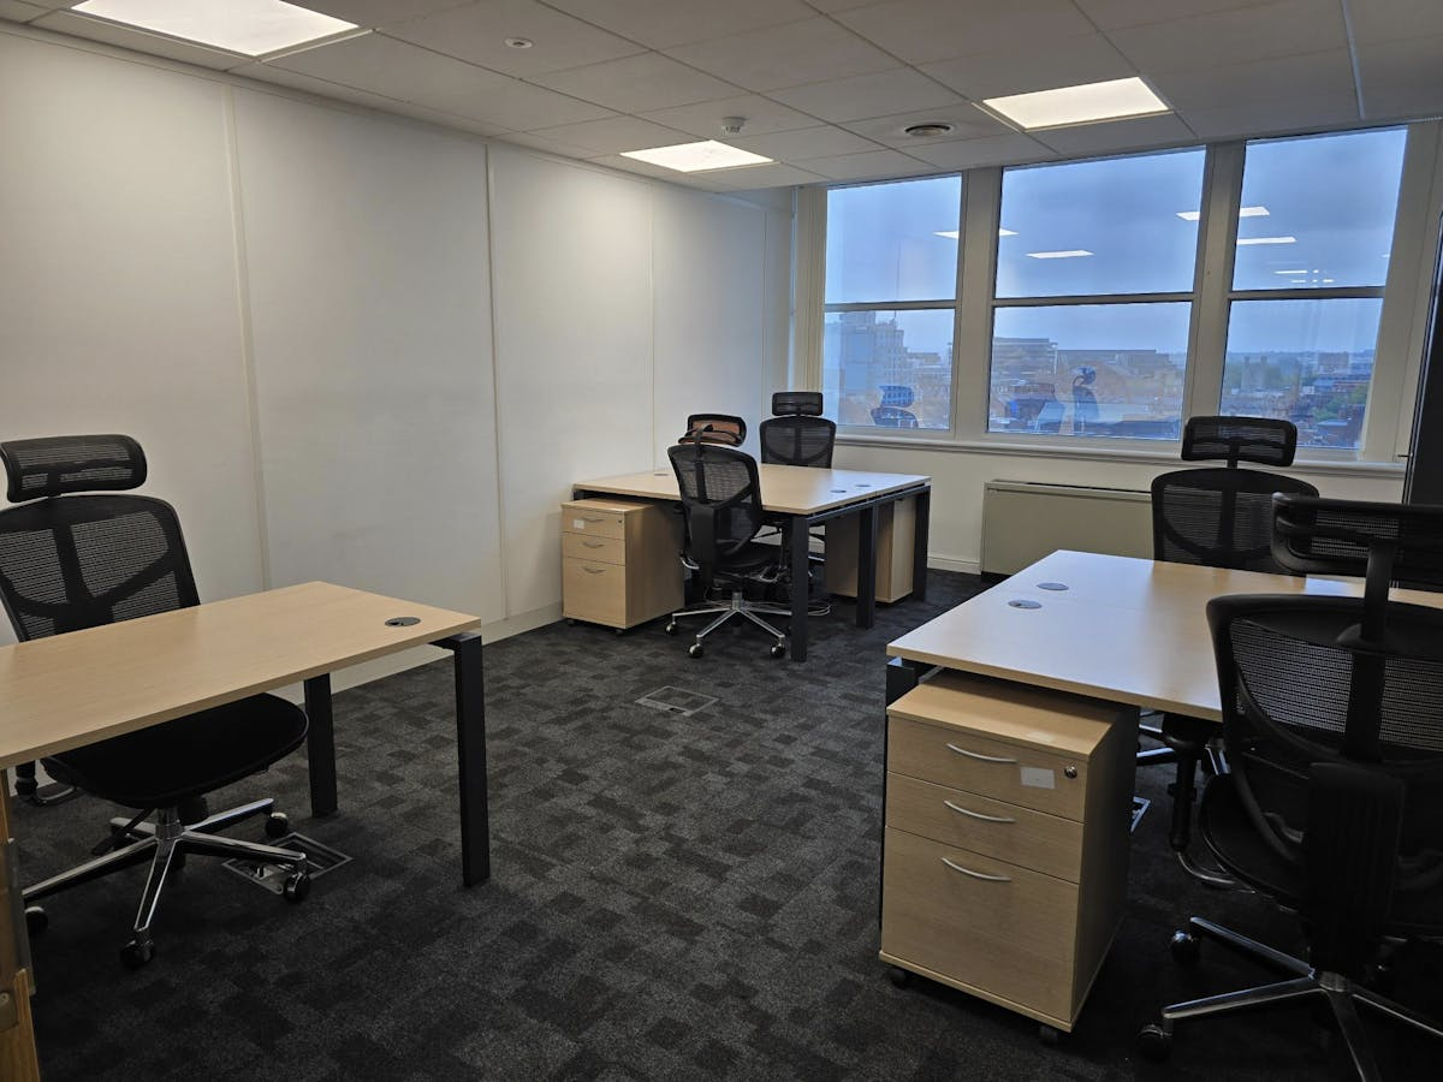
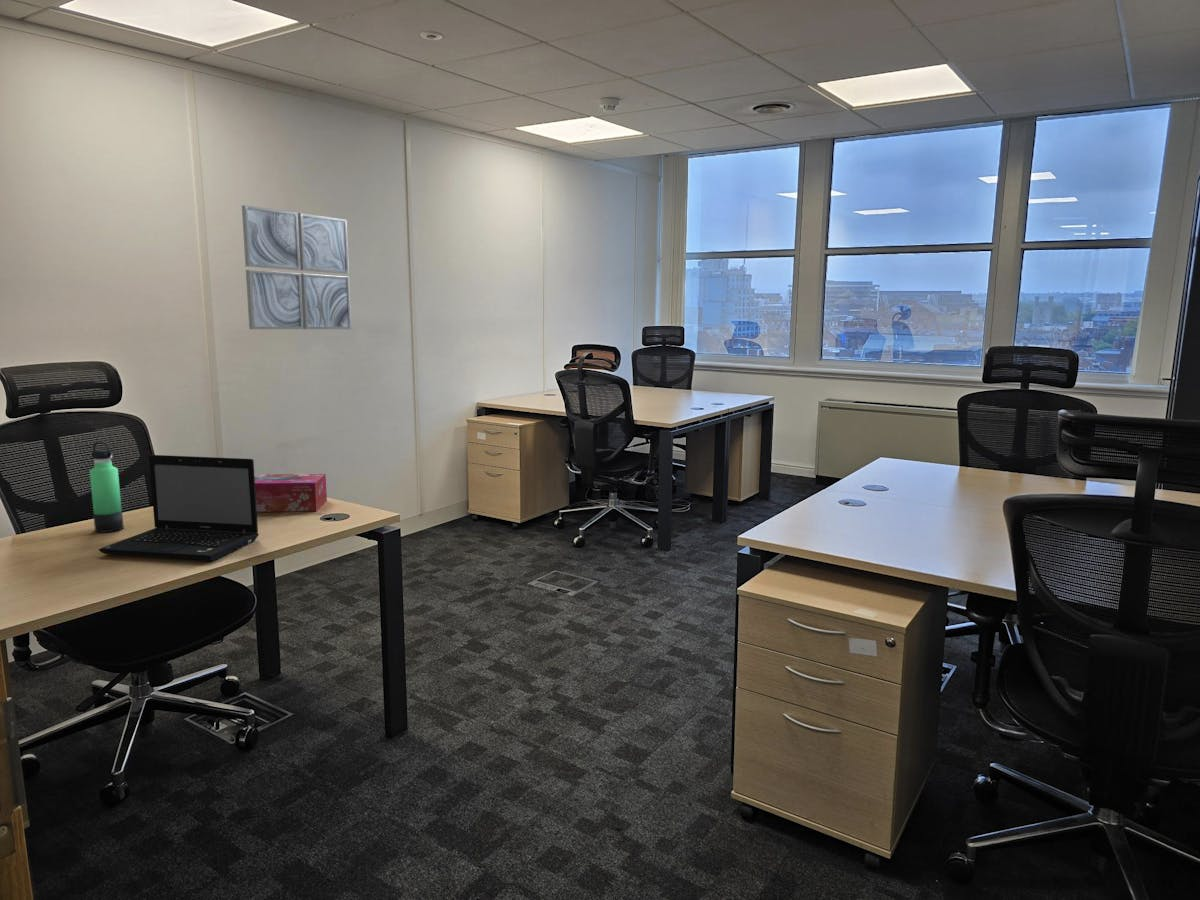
+ tissue box [254,473,328,513]
+ laptop [98,454,260,561]
+ wall art [241,204,352,330]
+ thermos bottle [89,440,125,533]
